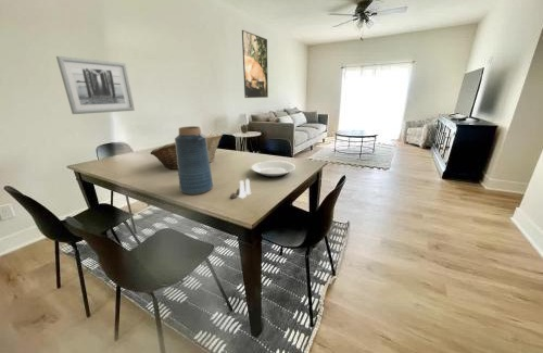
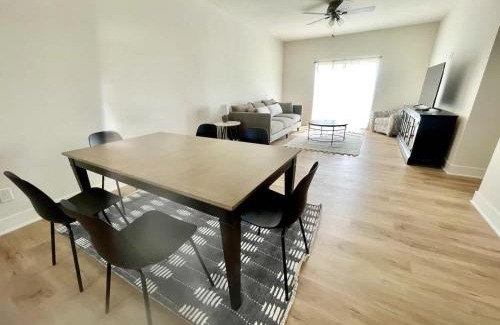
- salt and pepper shaker set [229,178,252,200]
- wall art [55,55,136,115]
- plate [250,160,296,179]
- fruit basket [150,133,224,171]
- vase [174,125,214,196]
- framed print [241,29,269,99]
